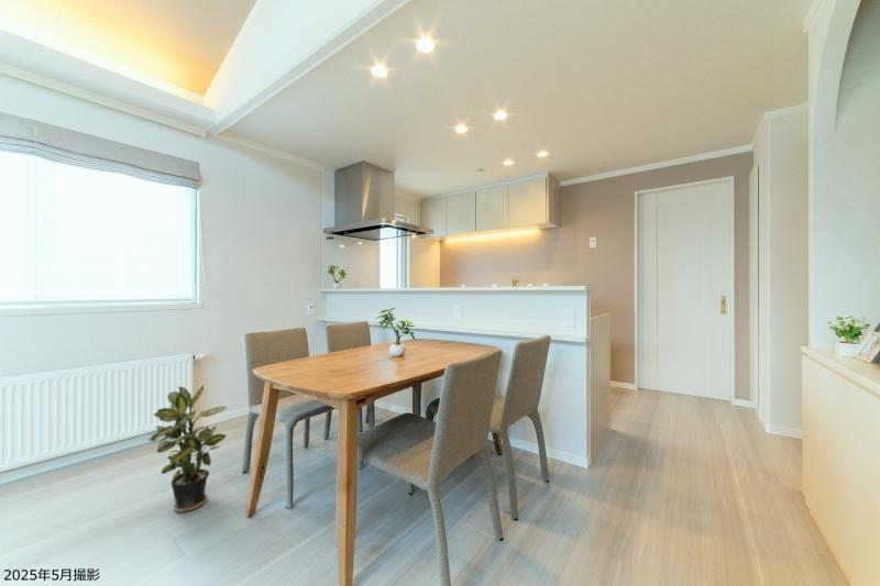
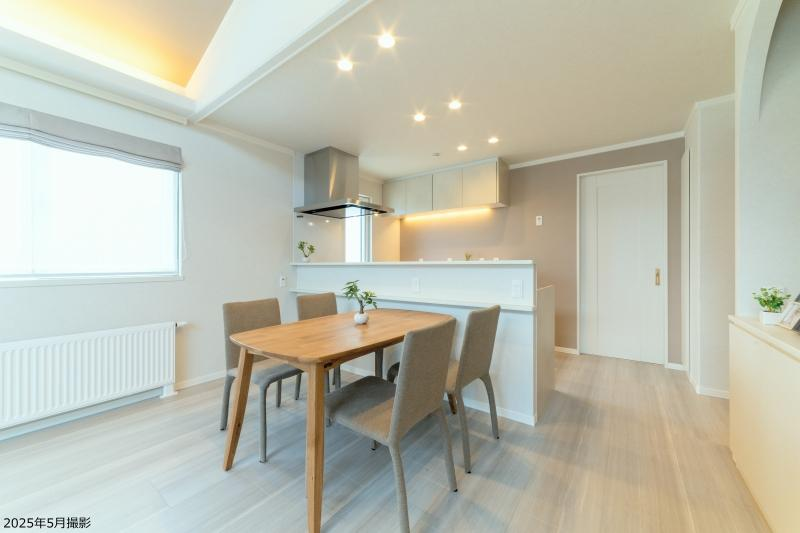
- potted plant [147,384,228,515]
